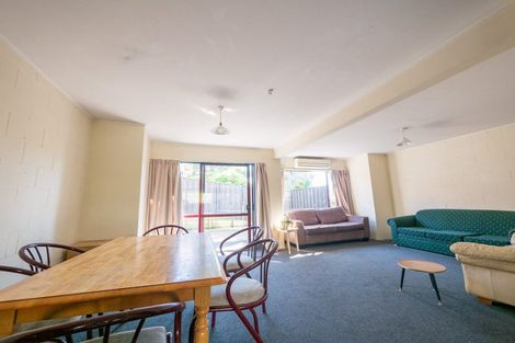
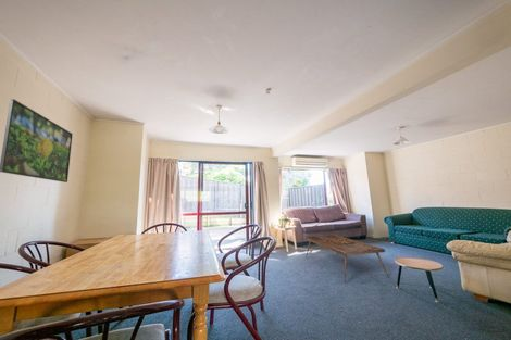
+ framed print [0,98,74,184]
+ coffee table [304,234,390,284]
